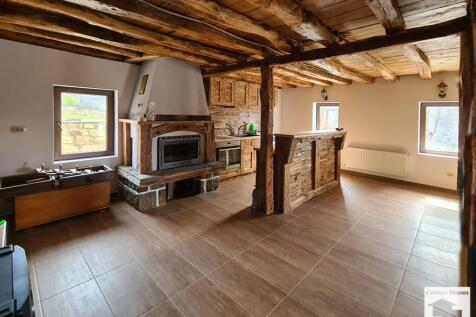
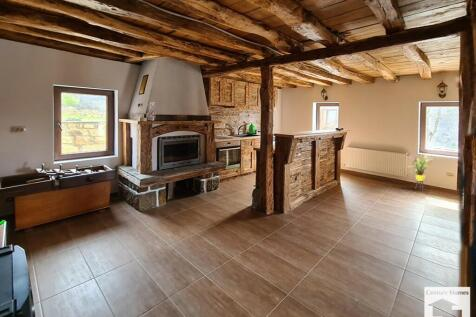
+ house plant [406,153,435,191]
